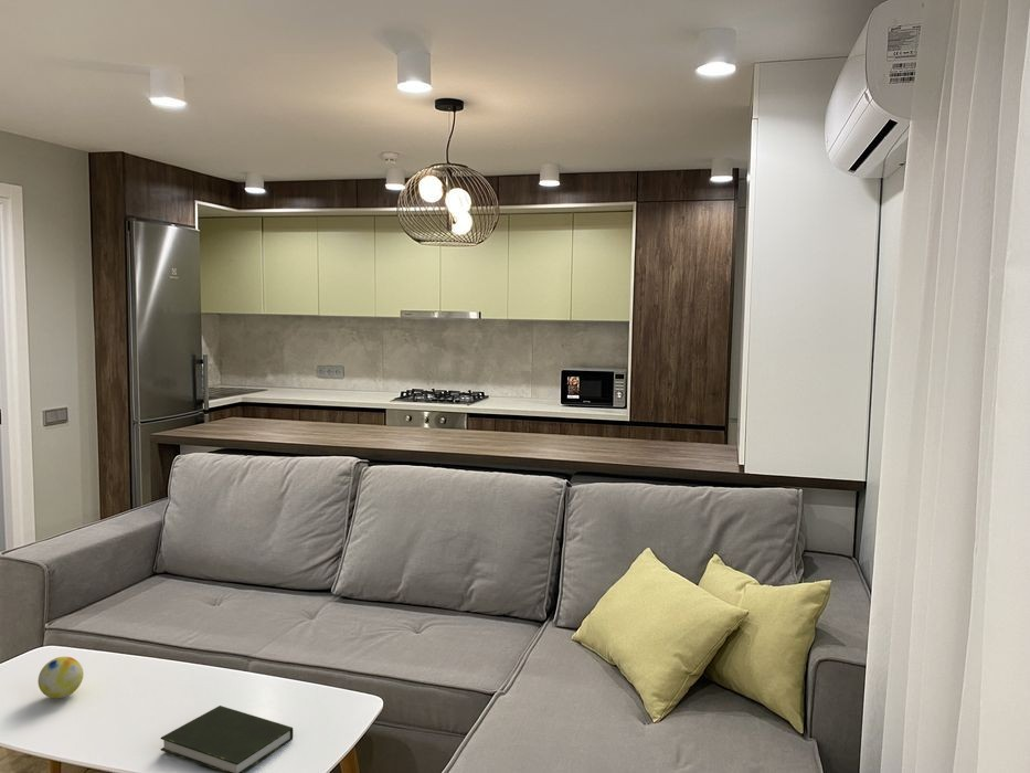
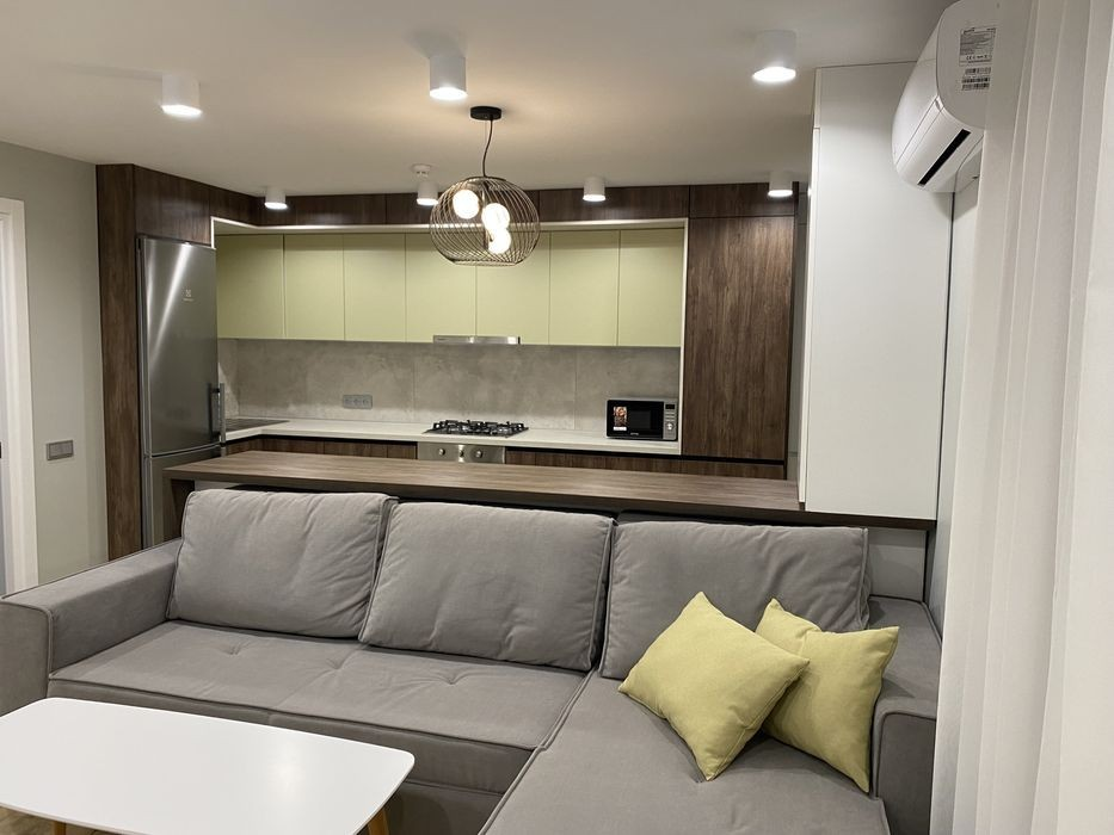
- book [160,705,294,773]
- decorative ball [36,656,85,699]
